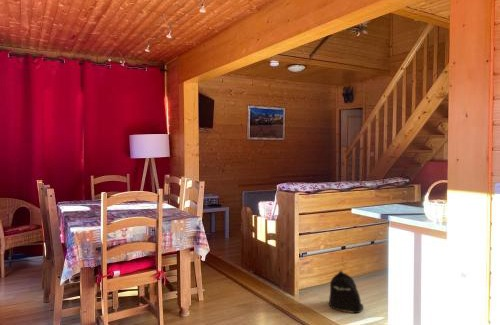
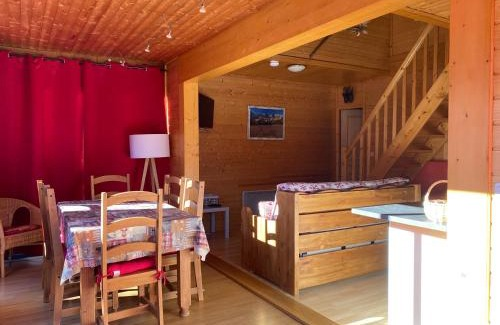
- backpack [328,270,365,314]
